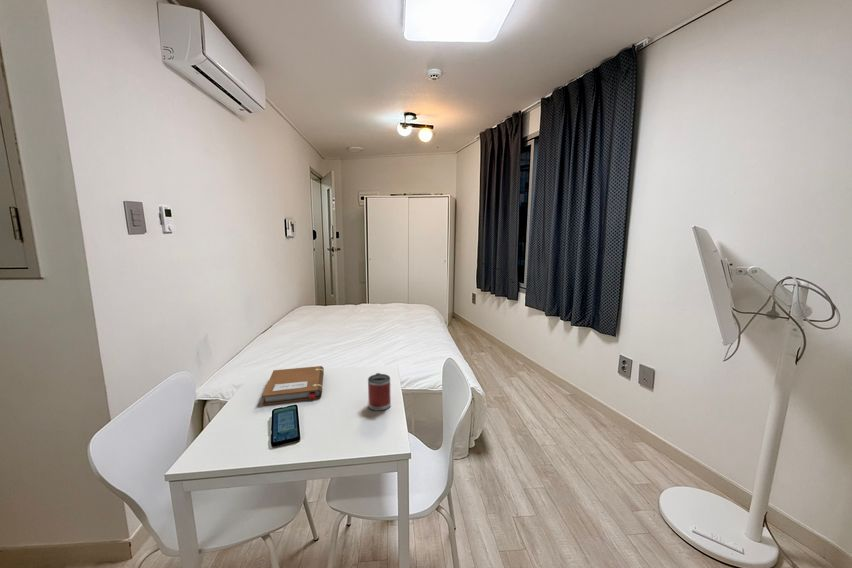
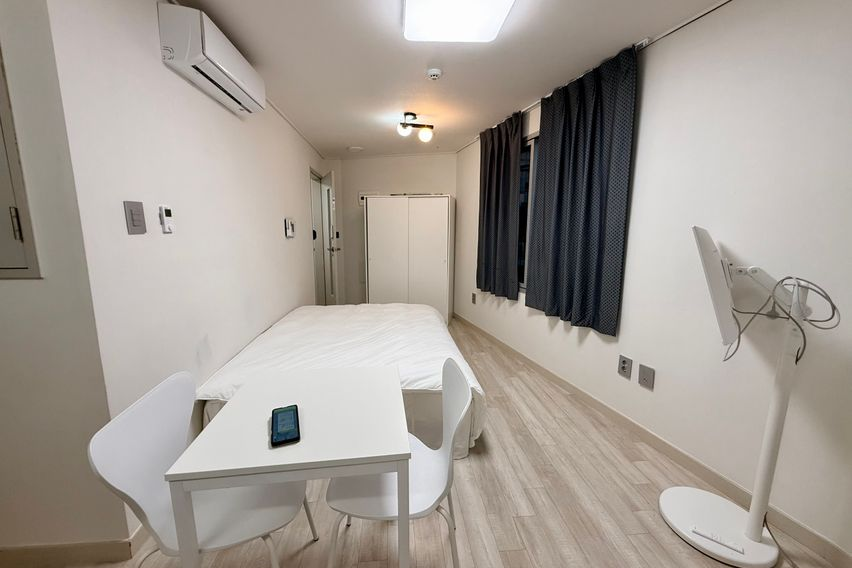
- mug [367,372,392,412]
- notebook [261,365,325,406]
